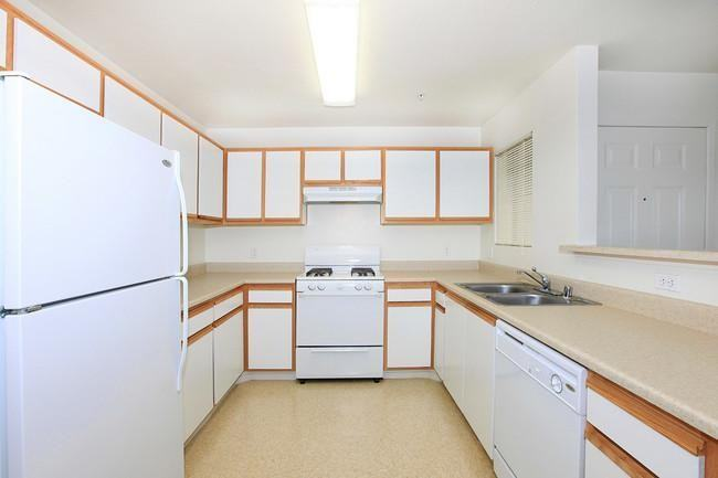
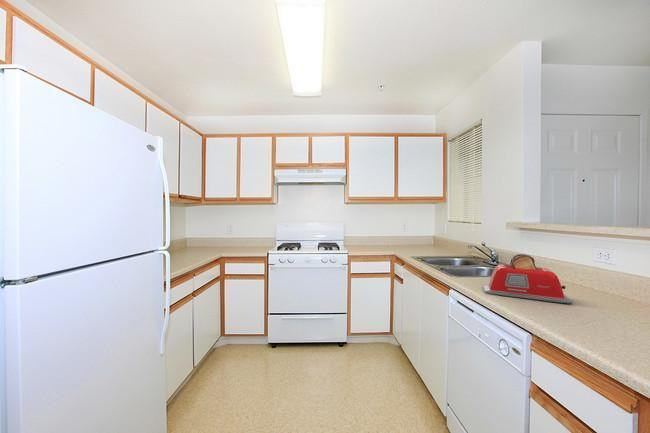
+ toaster [482,253,573,304]
